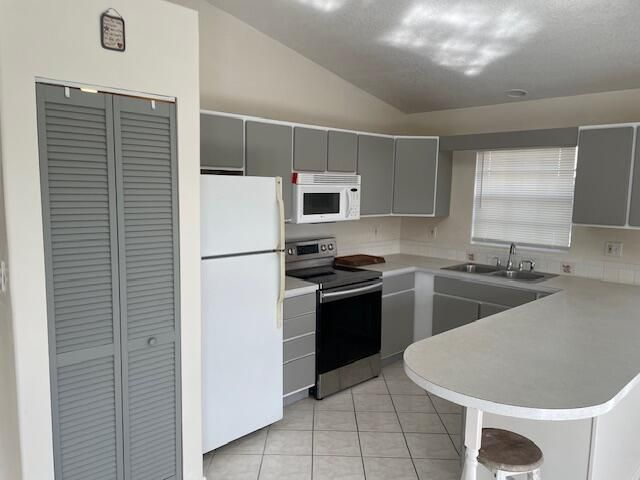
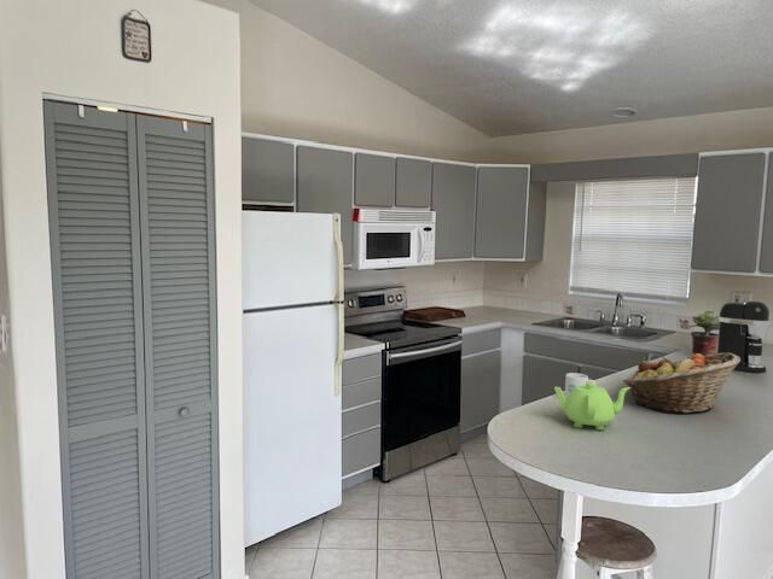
+ fruit basket [622,352,740,414]
+ mug [564,372,598,398]
+ teapot [553,381,630,432]
+ potted plant [687,309,720,356]
+ coffee maker [716,299,771,374]
